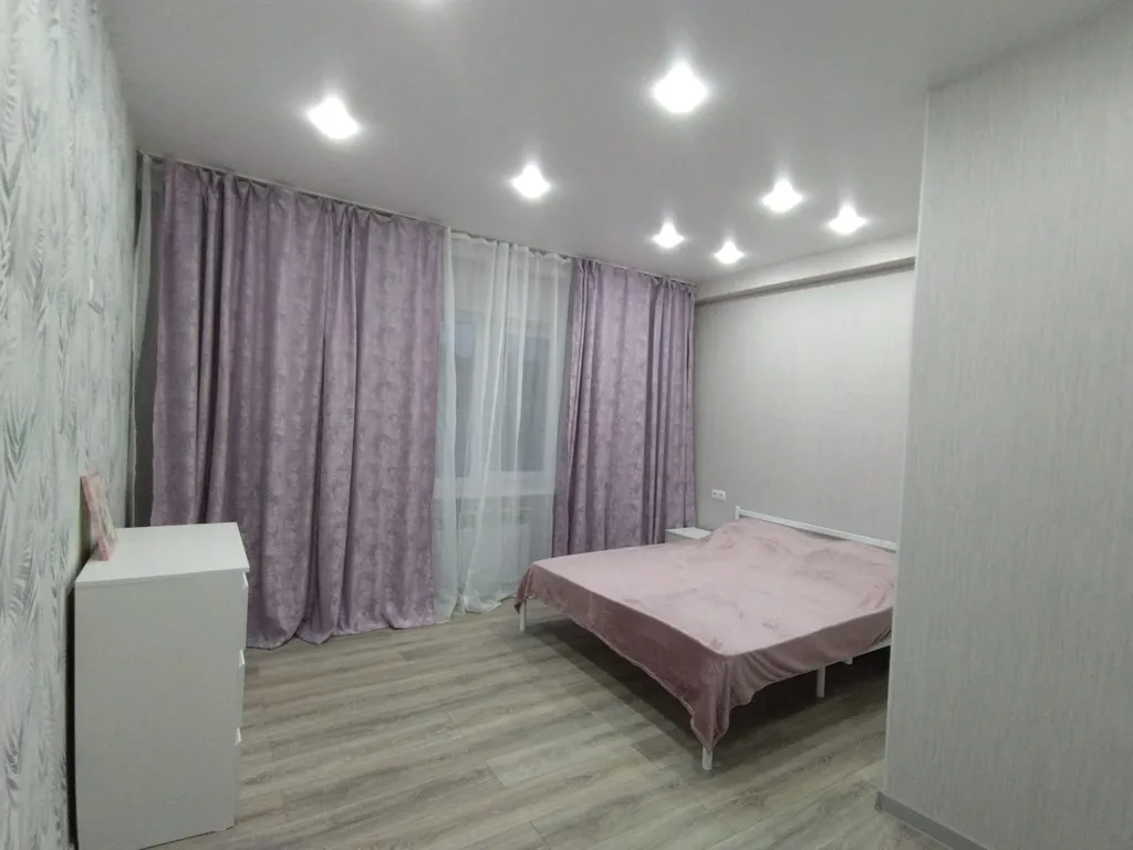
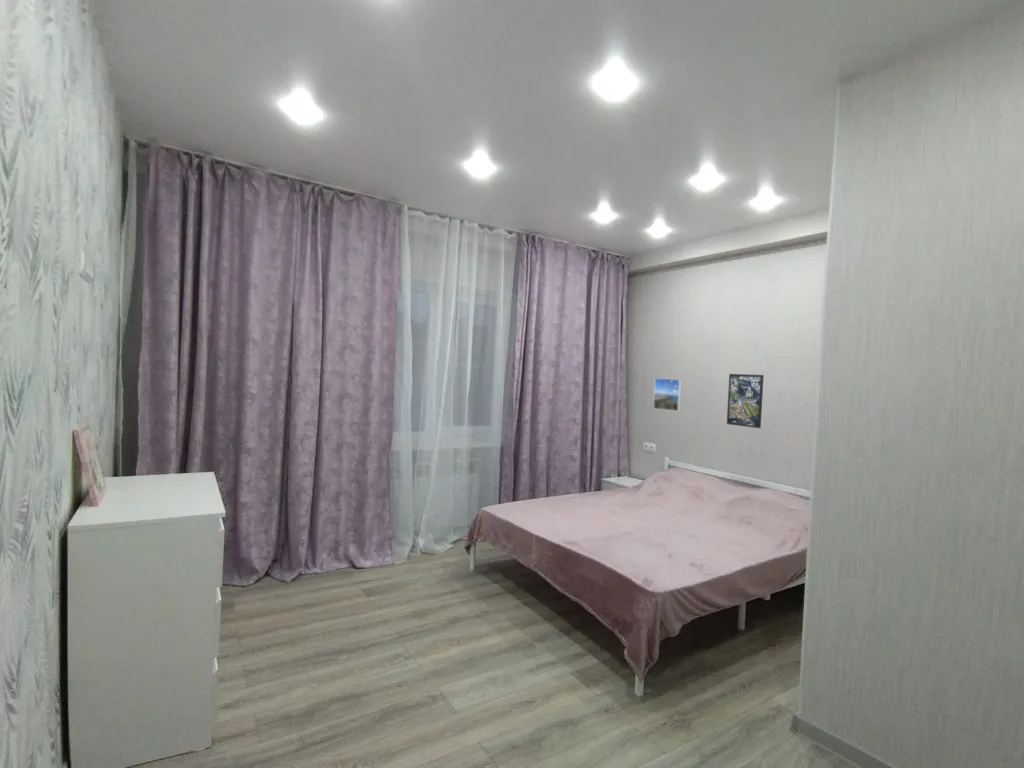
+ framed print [652,377,683,413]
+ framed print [726,373,765,429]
